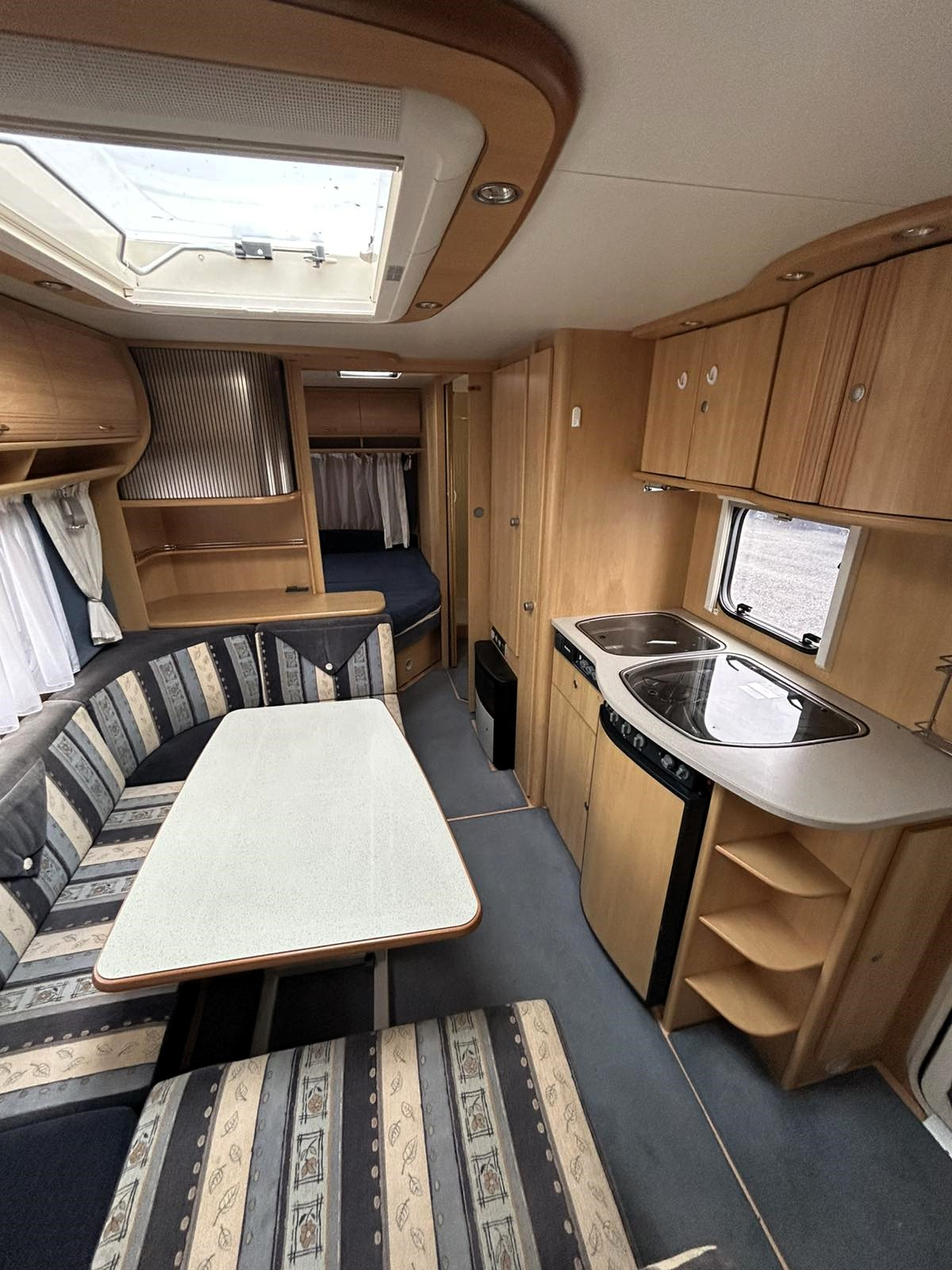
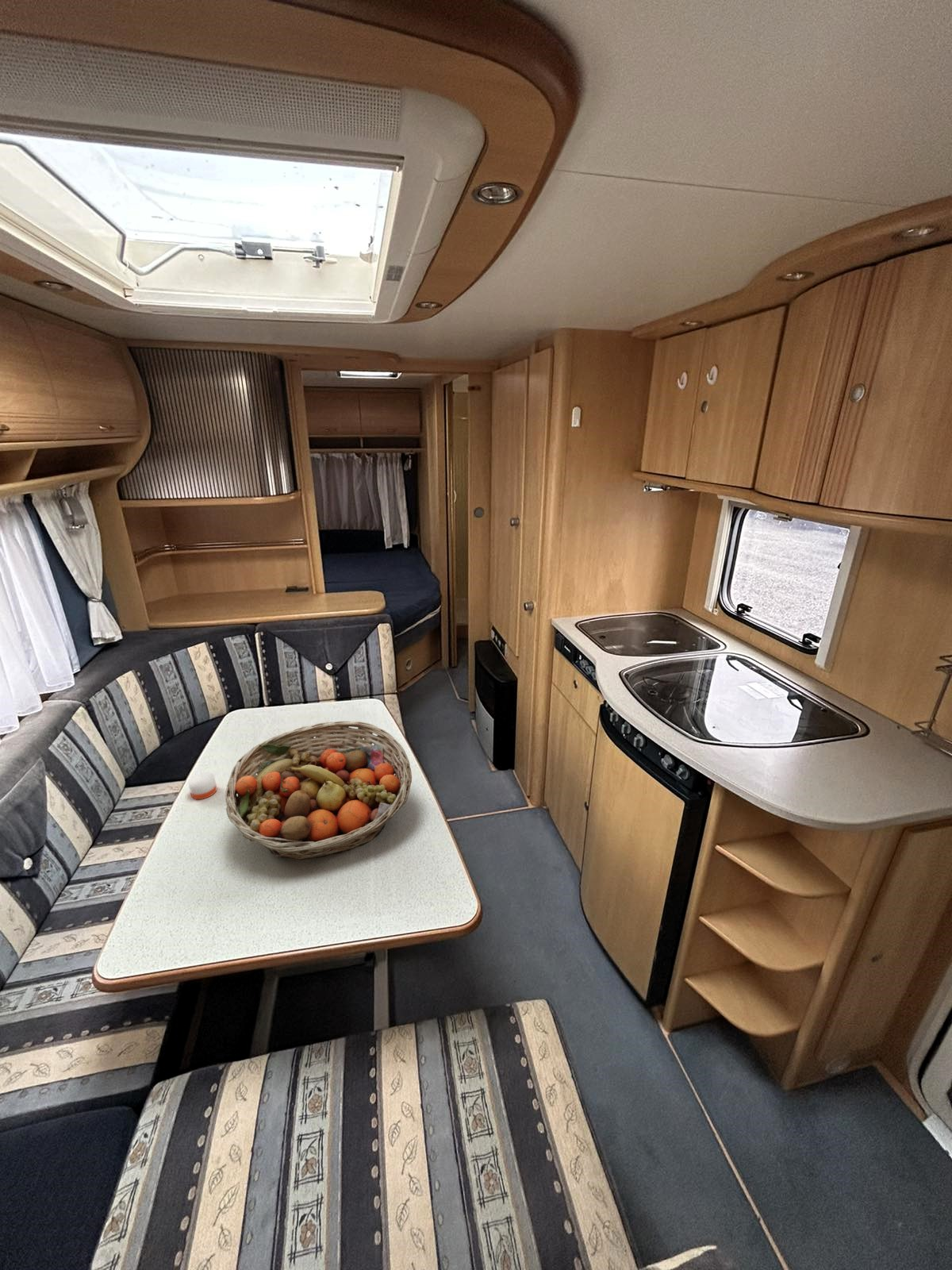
+ candle [187,770,217,800]
+ fruit basket [225,720,413,860]
